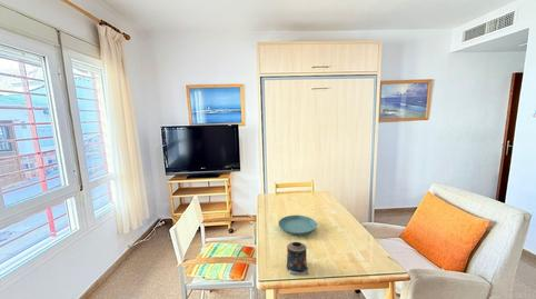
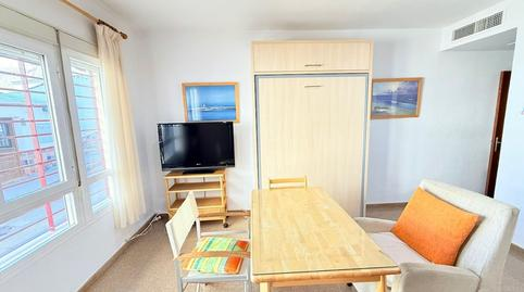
- candle [286,241,309,275]
- saucer [278,215,318,237]
